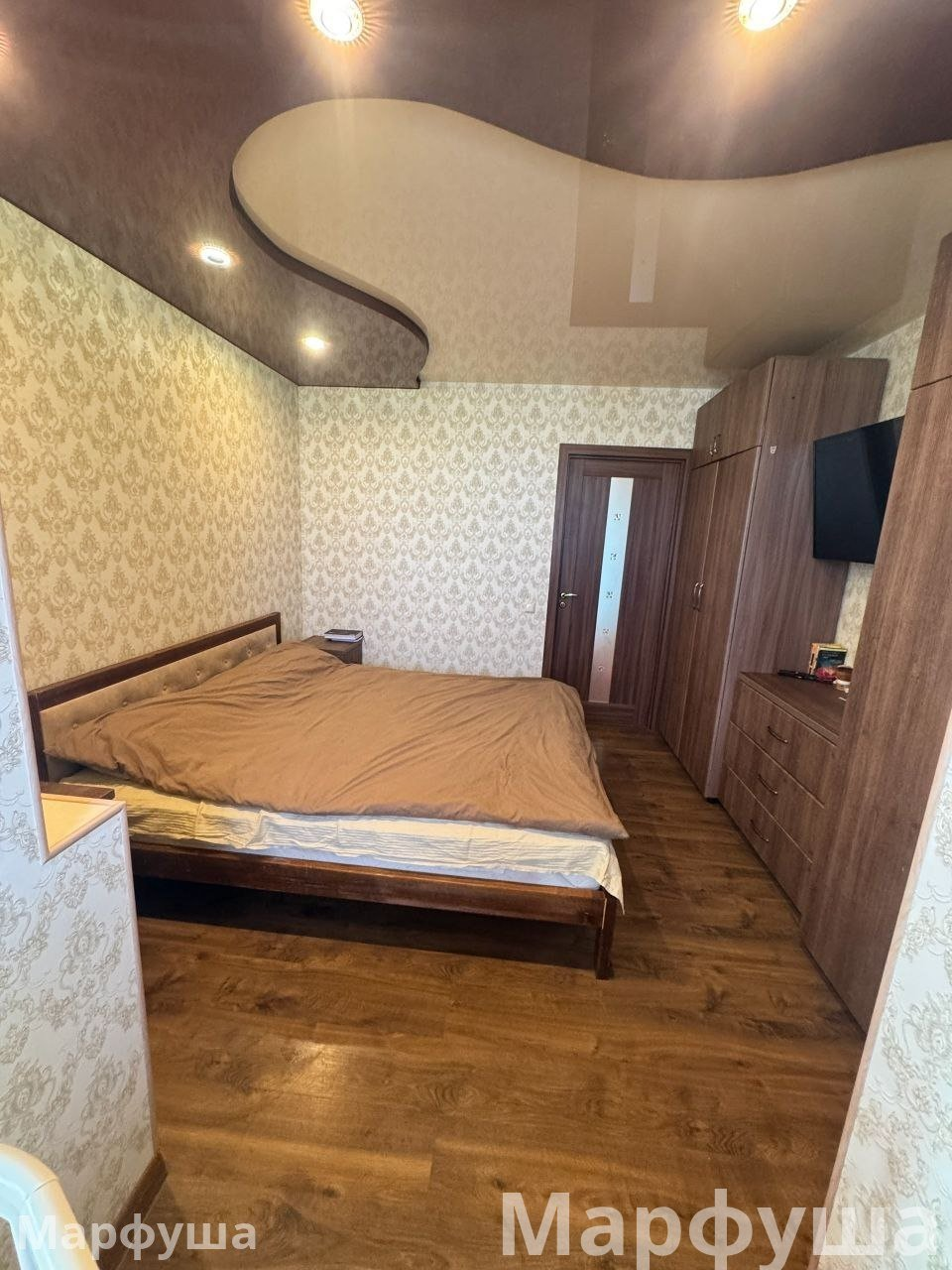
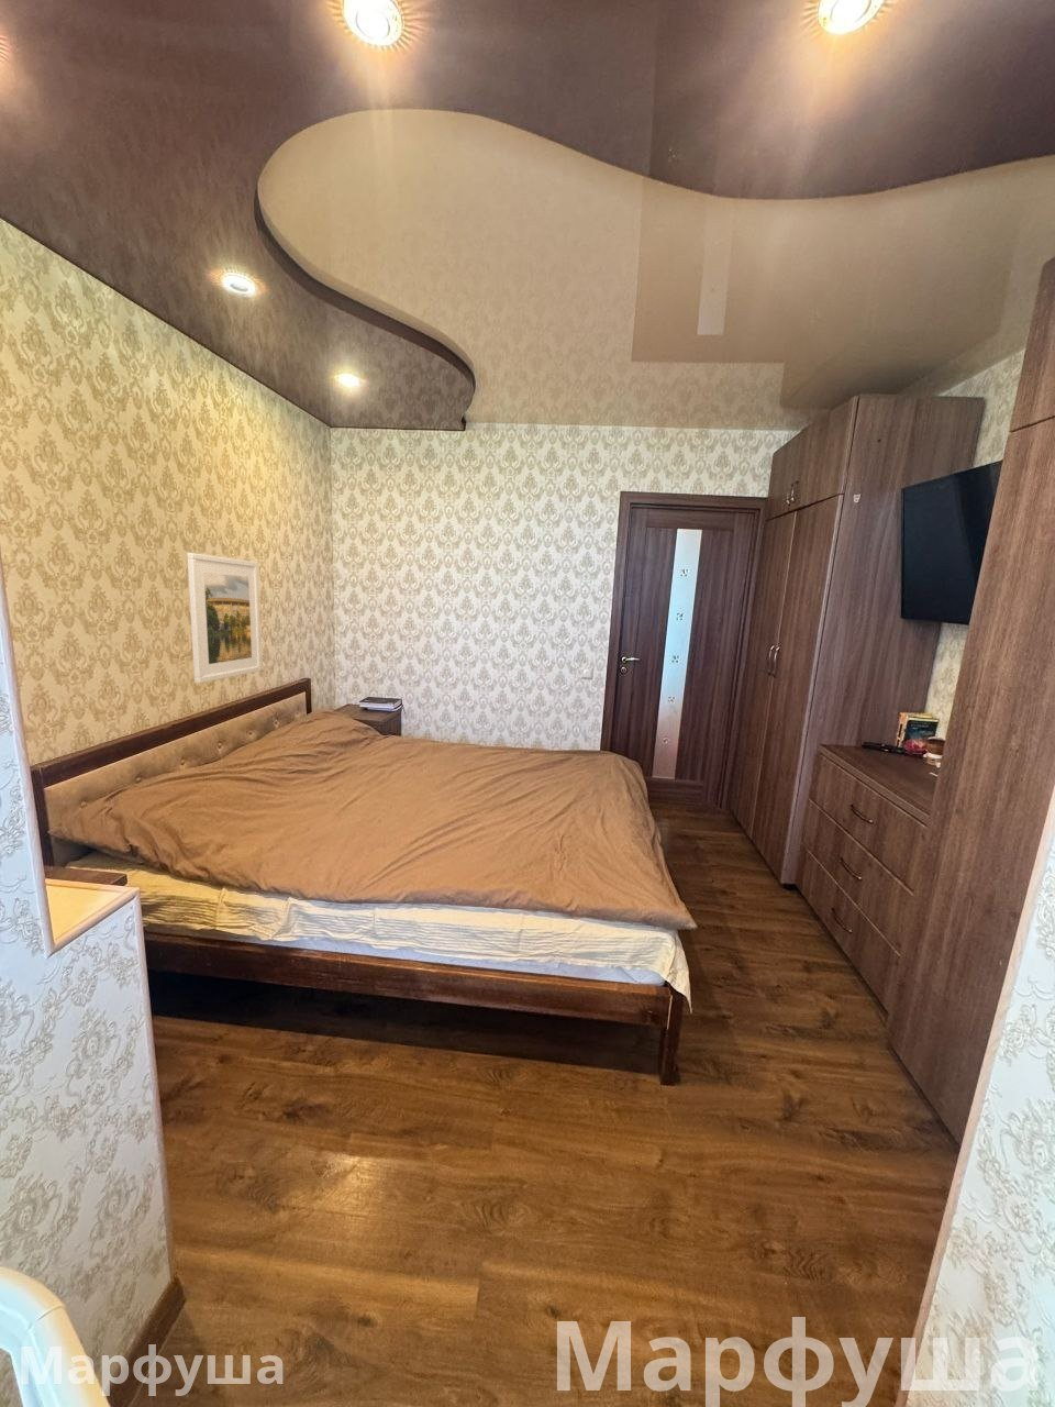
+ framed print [186,552,263,684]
